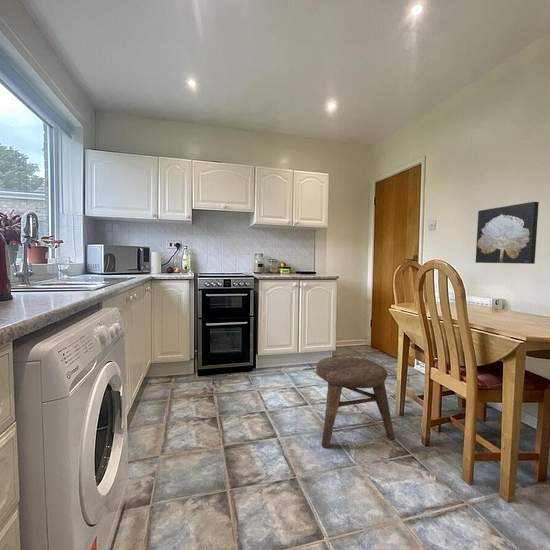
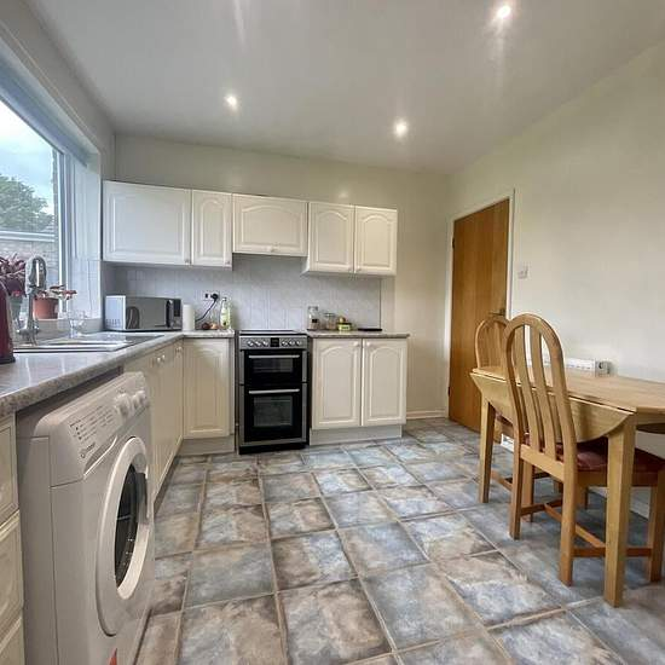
- stool [315,356,396,449]
- wall art [475,201,540,265]
